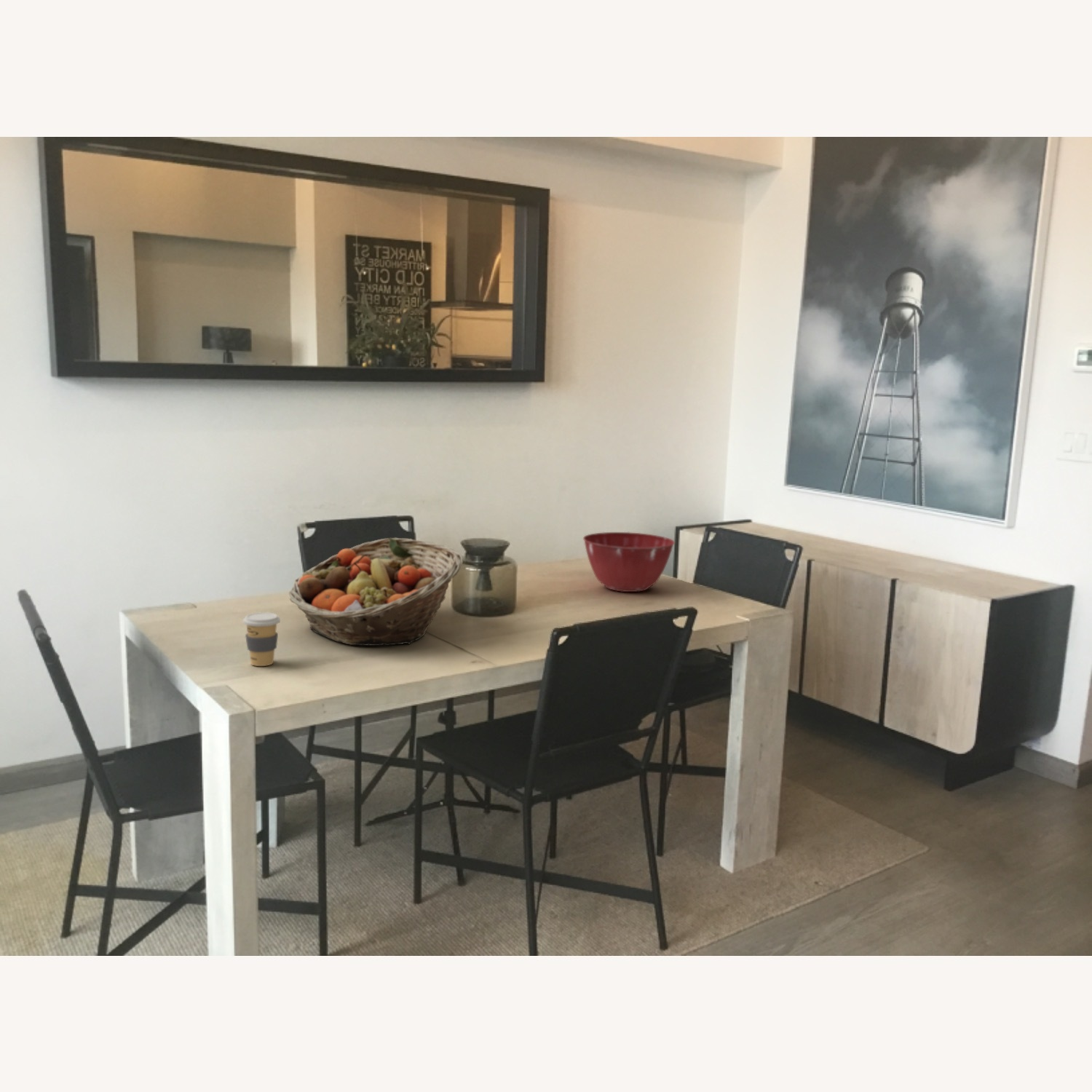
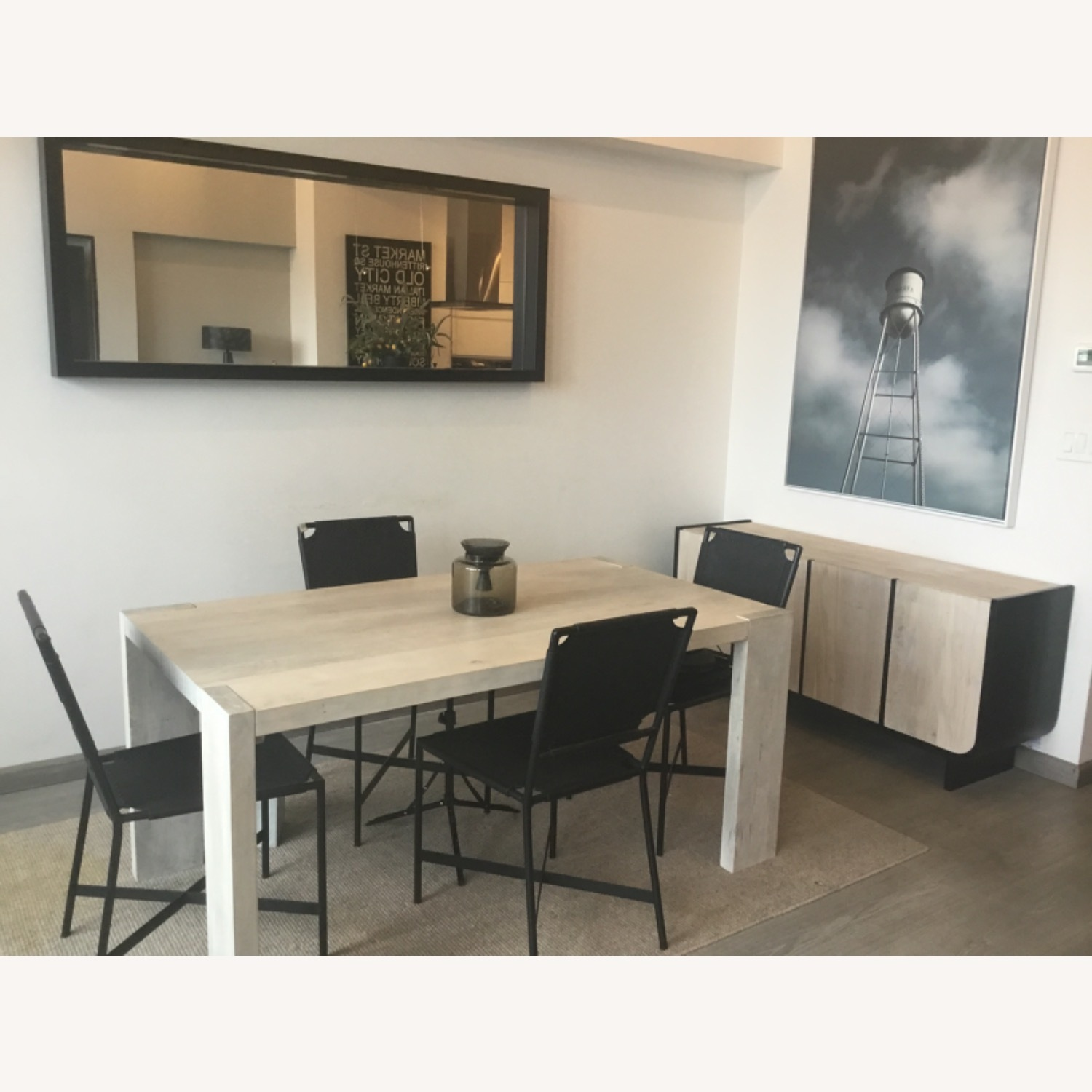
- fruit basket [288,537,464,646]
- coffee cup [242,612,281,667]
- mixing bowl [582,531,676,593]
